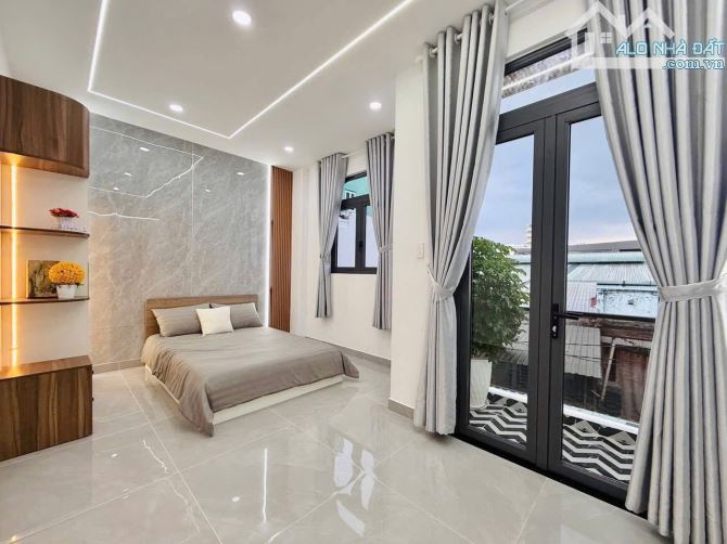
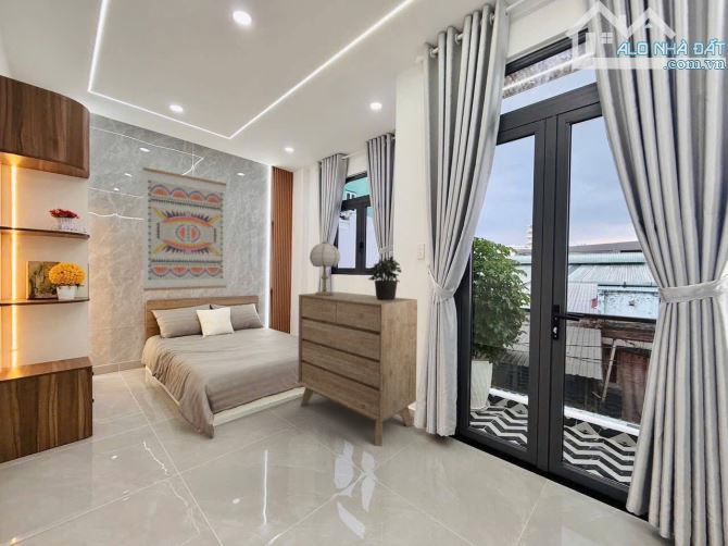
+ potted plant [364,255,402,300]
+ table lamp [309,239,341,296]
+ dresser [297,290,418,447]
+ wall art [141,166,228,293]
